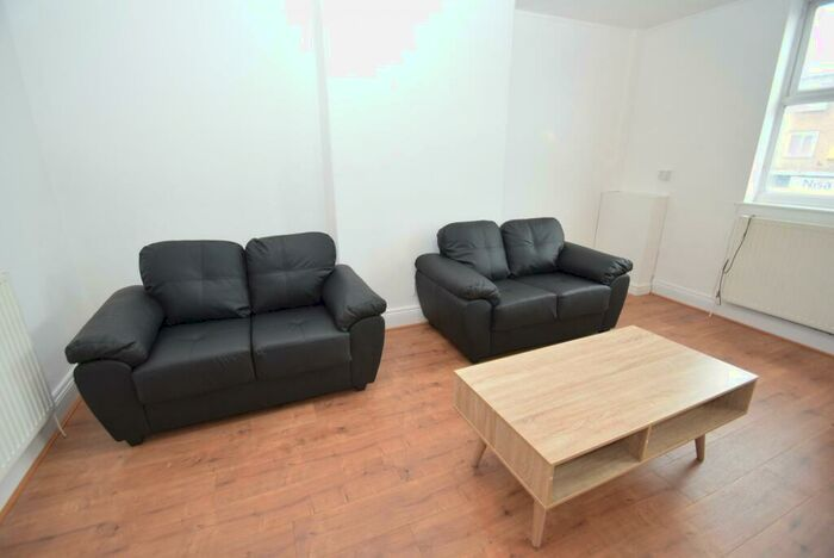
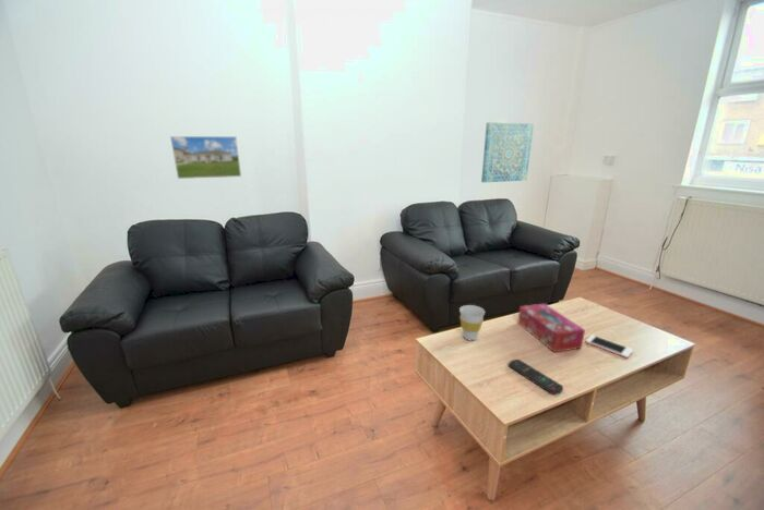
+ cell phone [585,333,634,359]
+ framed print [169,135,242,180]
+ cup [458,304,486,341]
+ tissue box [516,303,586,353]
+ wall art [480,122,535,183]
+ remote control [508,359,564,396]
